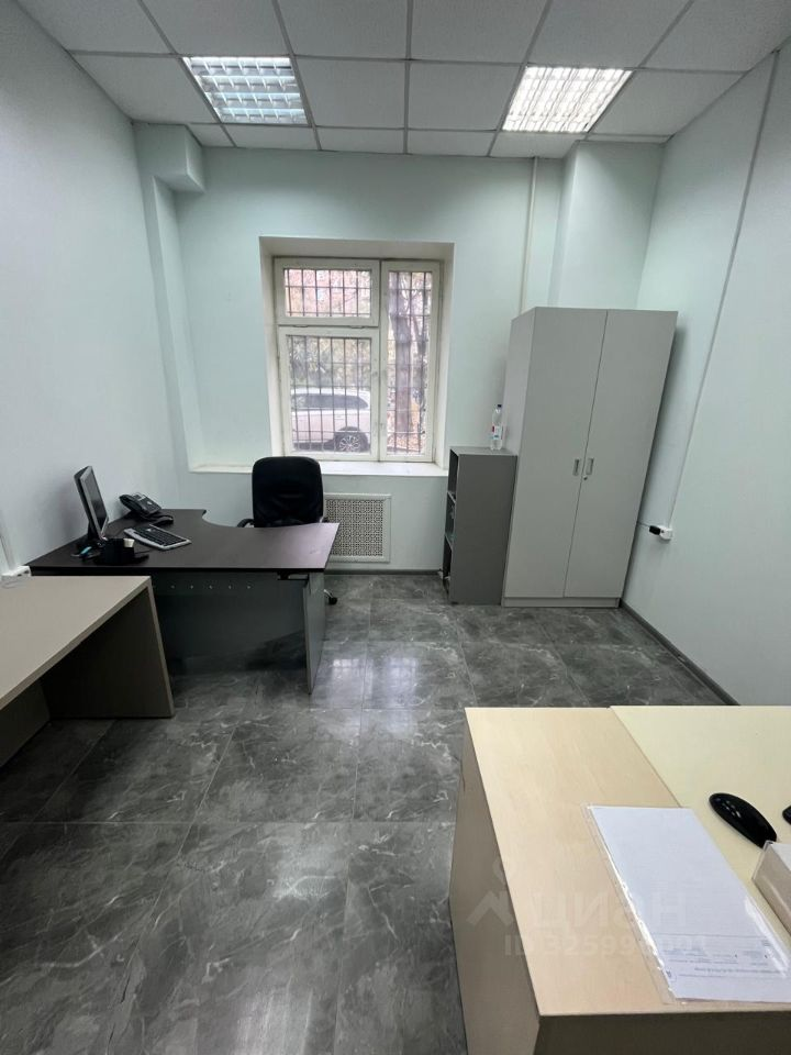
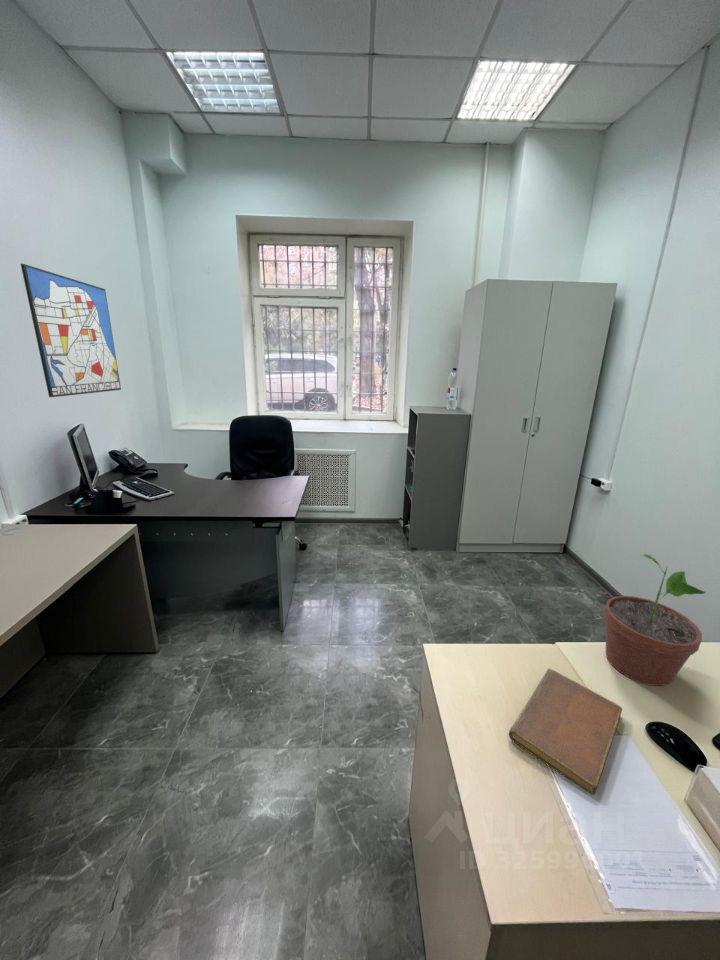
+ wall art [20,263,122,398]
+ notebook [508,668,623,795]
+ potted plant [603,553,707,687]
